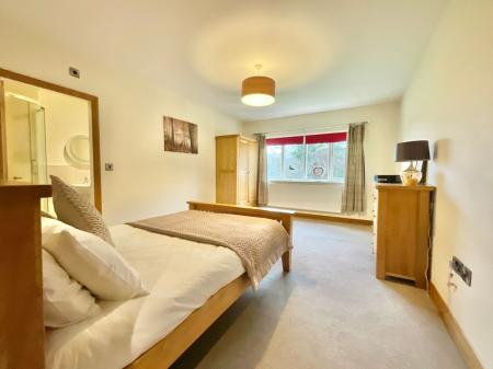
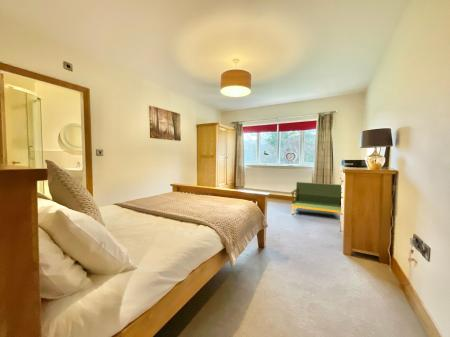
+ loveseat [290,181,342,215]
